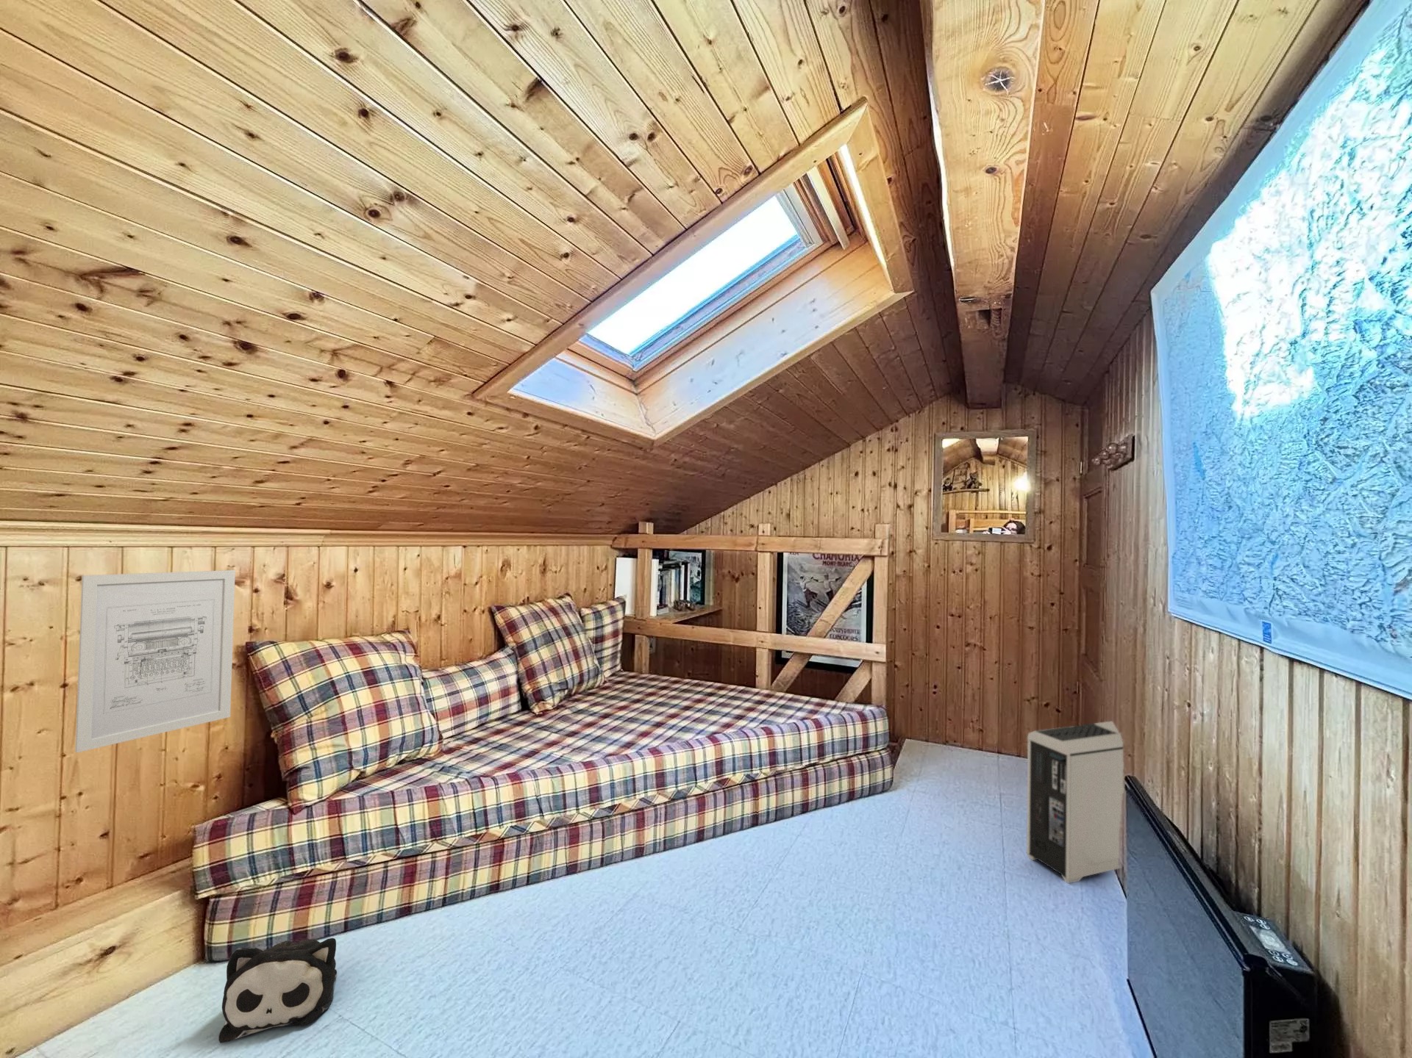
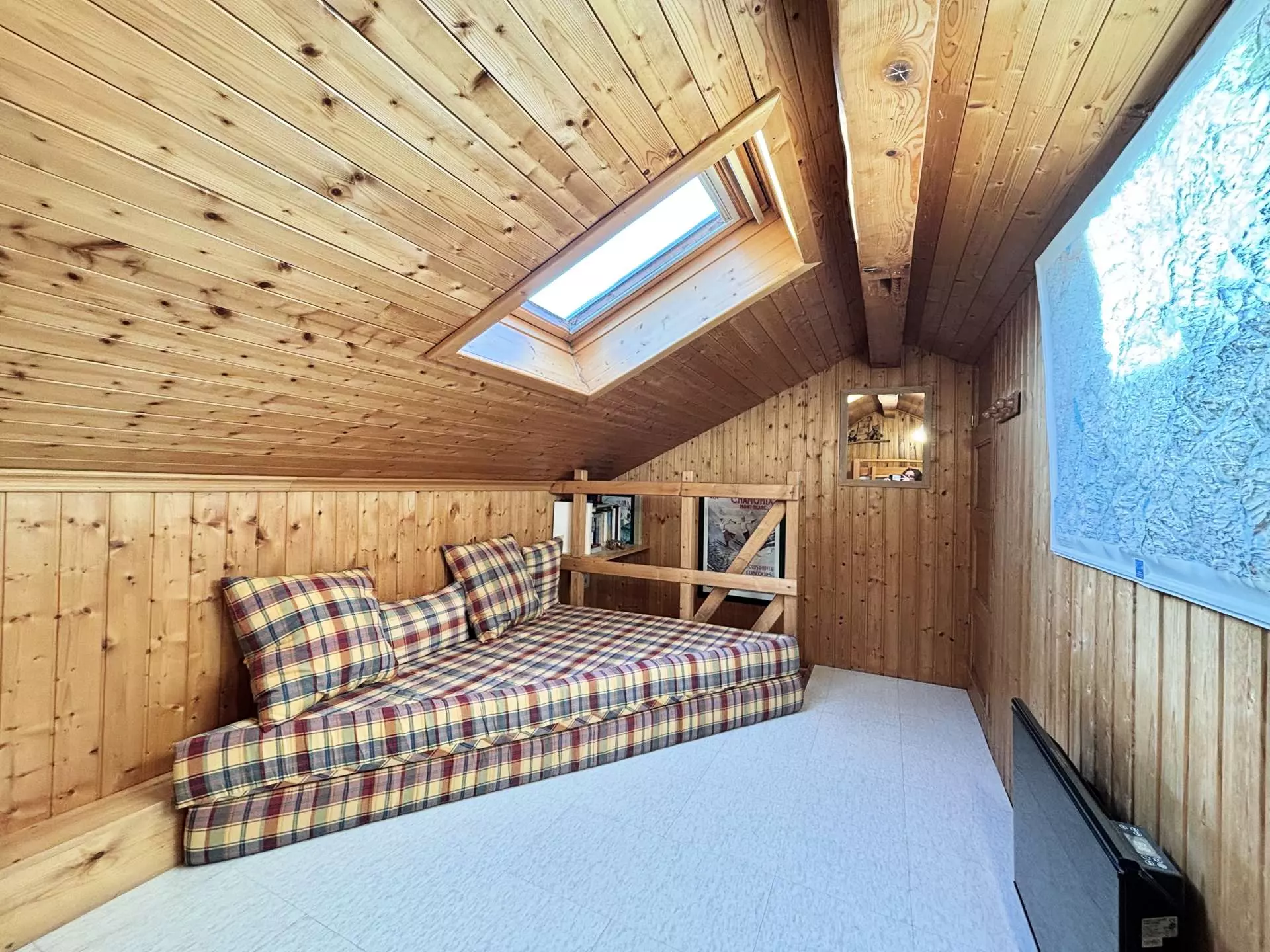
- wall art [74,569,236,753]
- plush toy [218,938,338,1044]
- air purifier [1026,720,1124,884]
